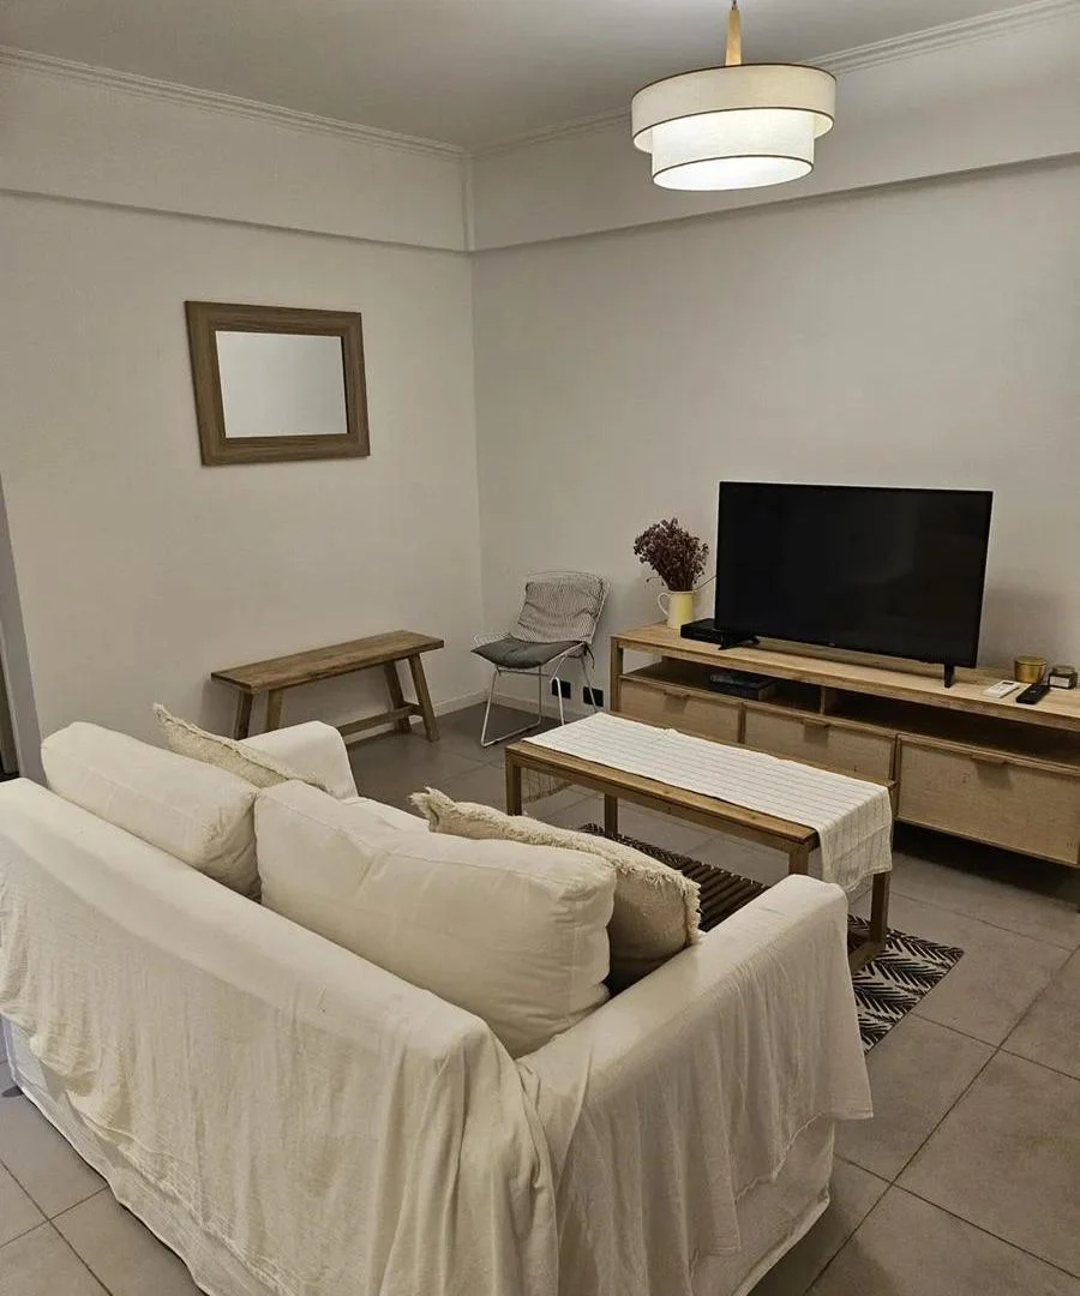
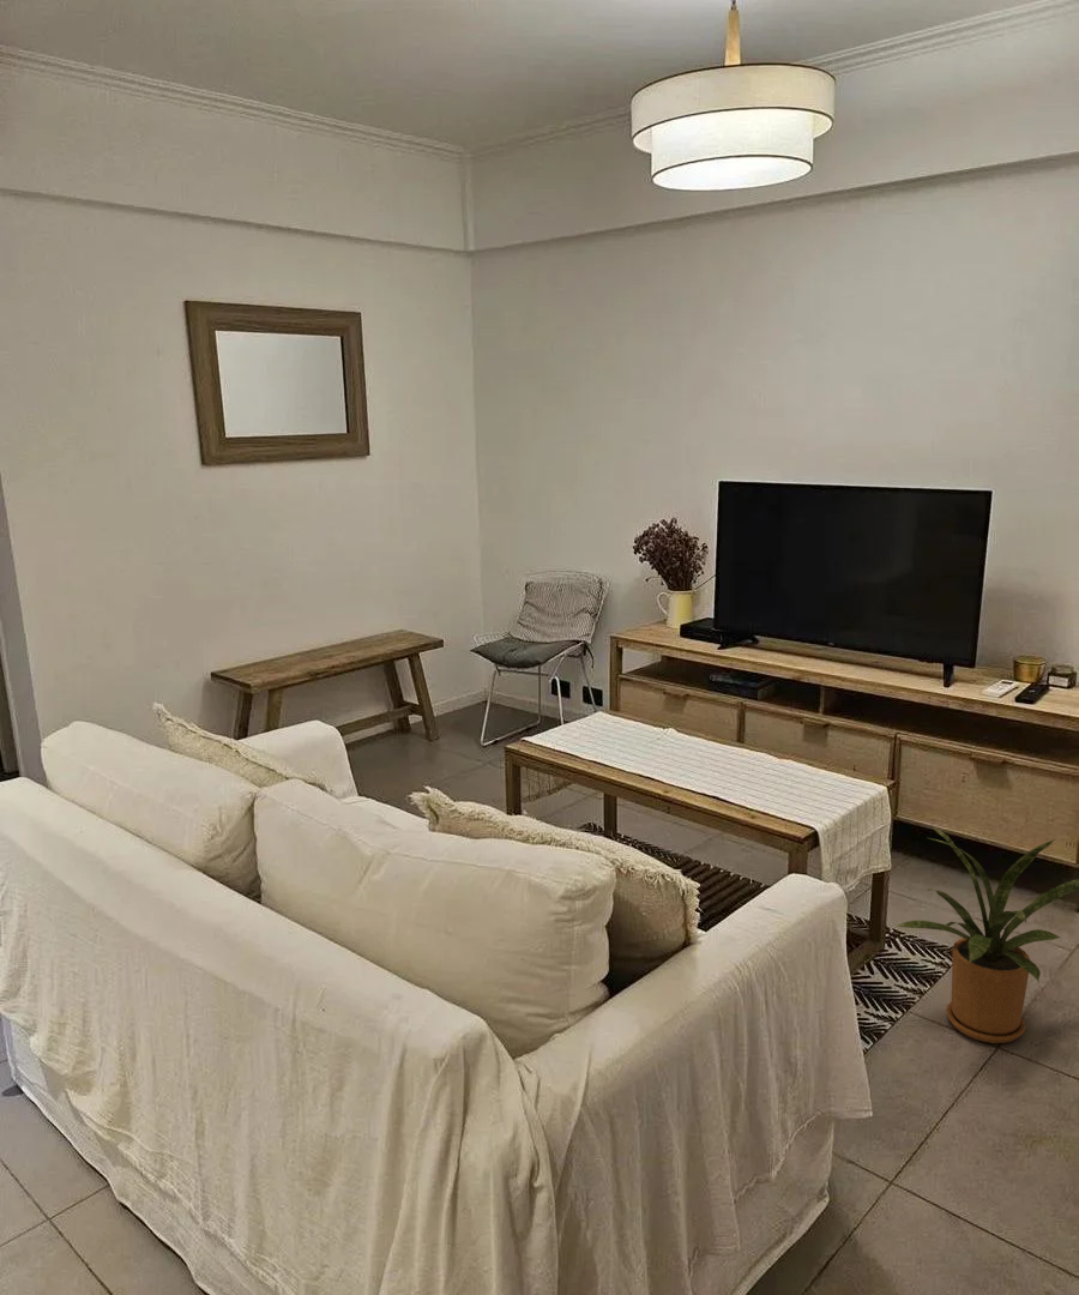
+ house plant [896,824,1079,1044]
